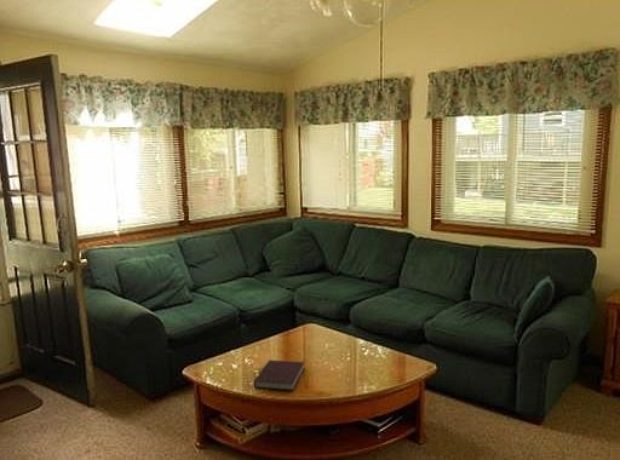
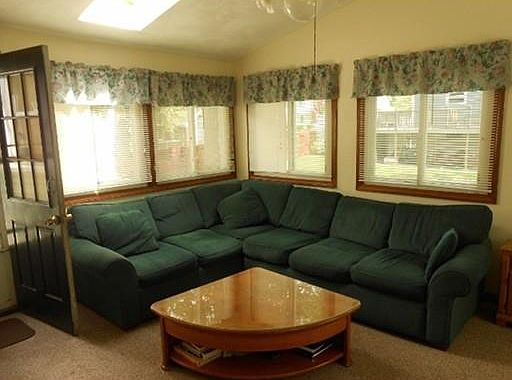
- notebook [253,360,305,391]
